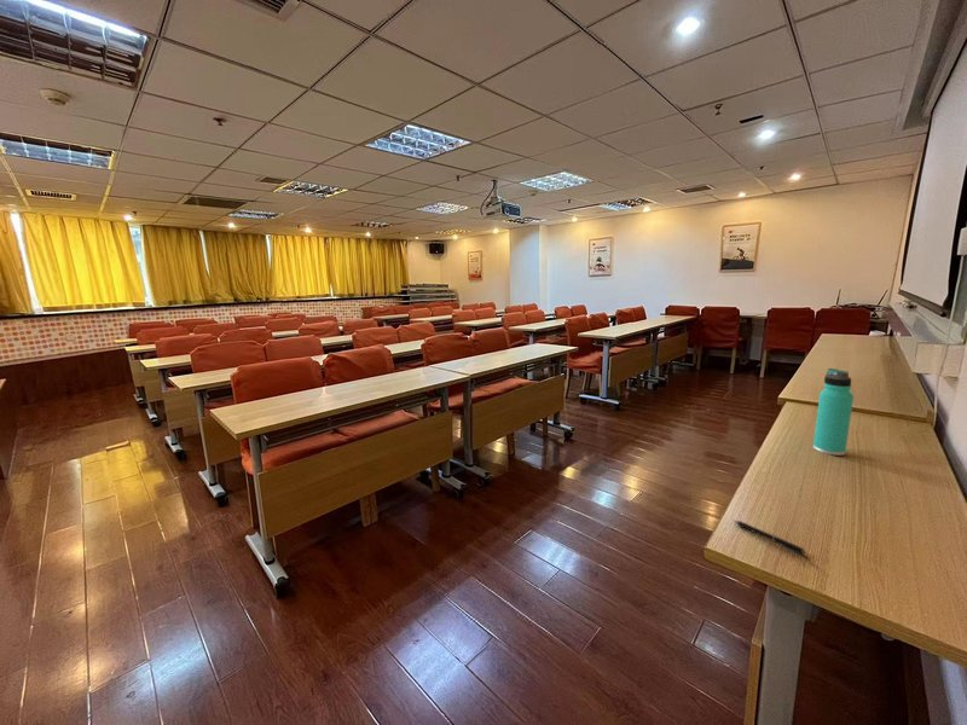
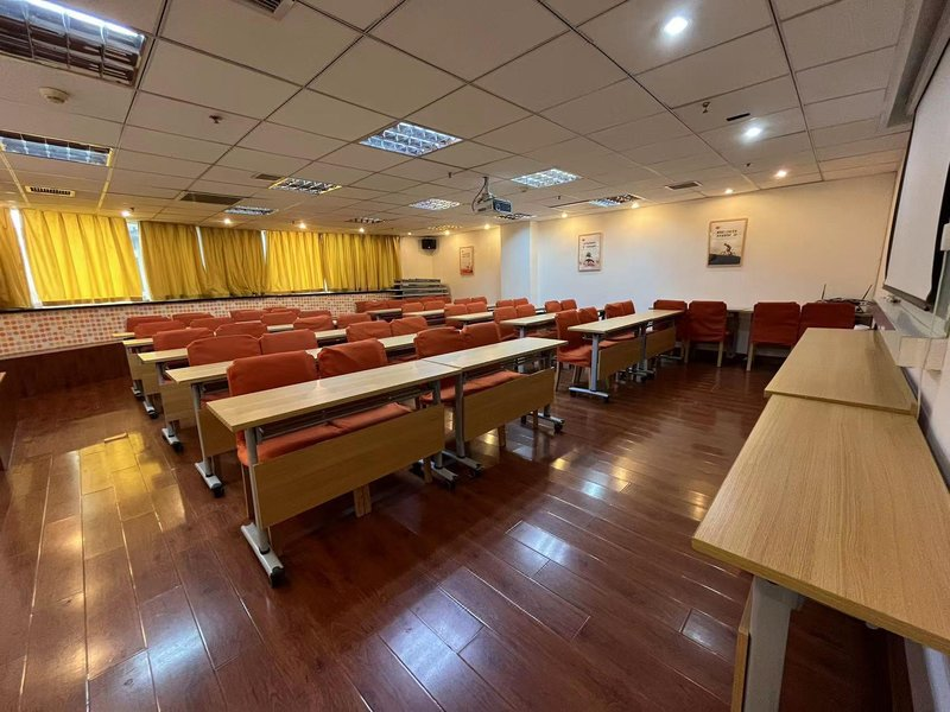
- thermos bottle [812,367,855,457]
- pen [733,520,807,555]
